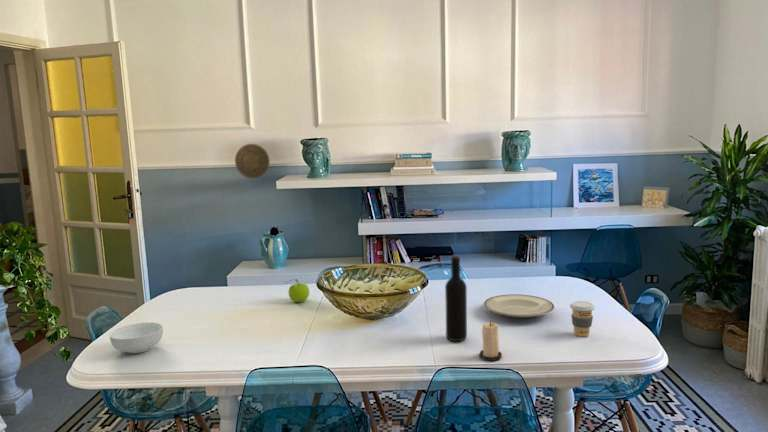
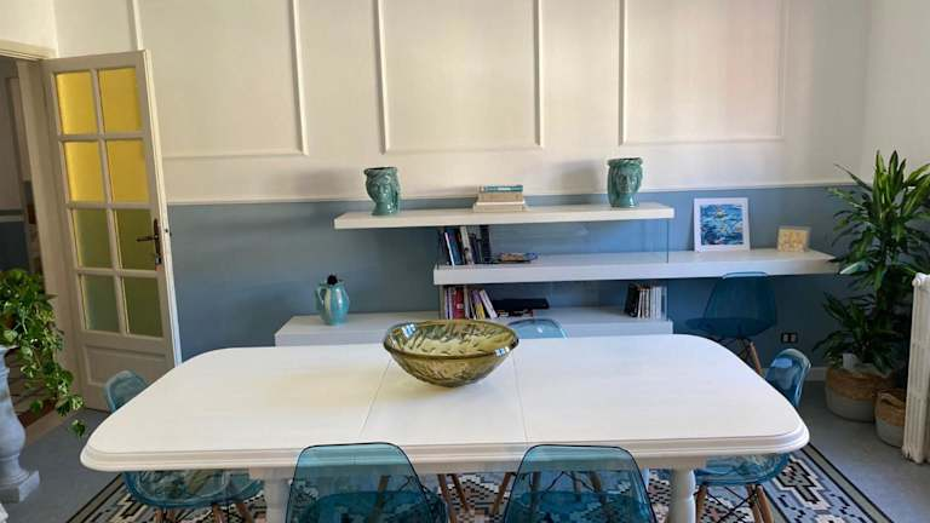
- wine bottle [444,254,468,342]
- plate [483,293,555,319]
- fruit [284,278,310,303]
- decorative plate [234,143,271,180]
- coffee cup [569,300,596,338]
- candle [478,320,503,362]
- cereal bowl [109,321,164,354]
